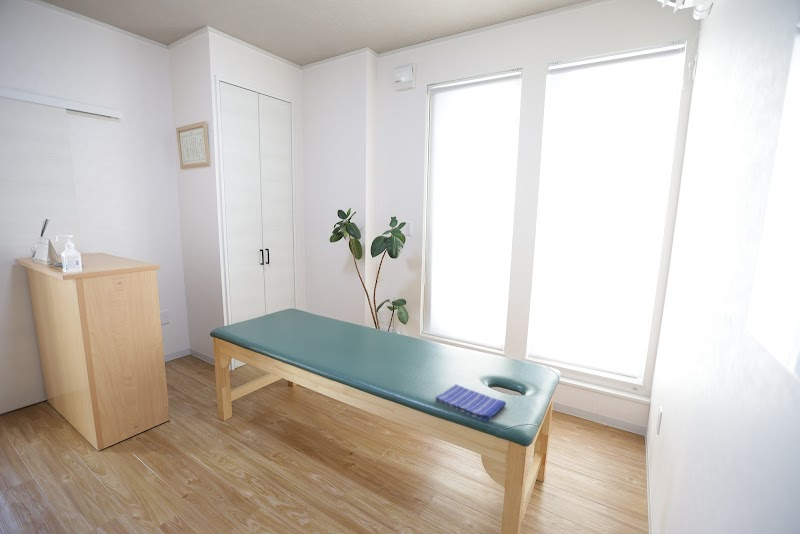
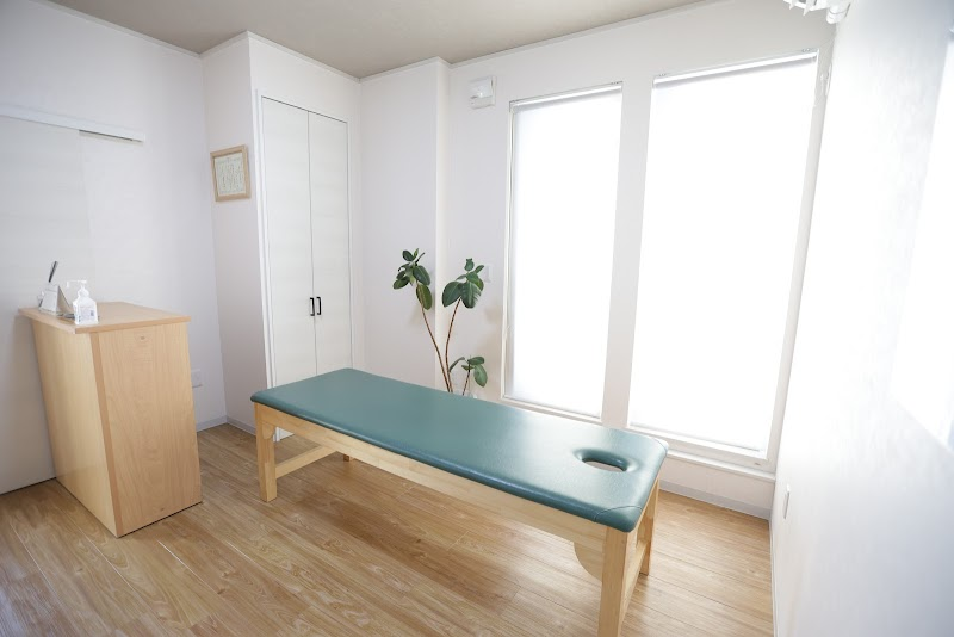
- dish towel [434,383,507,423]
